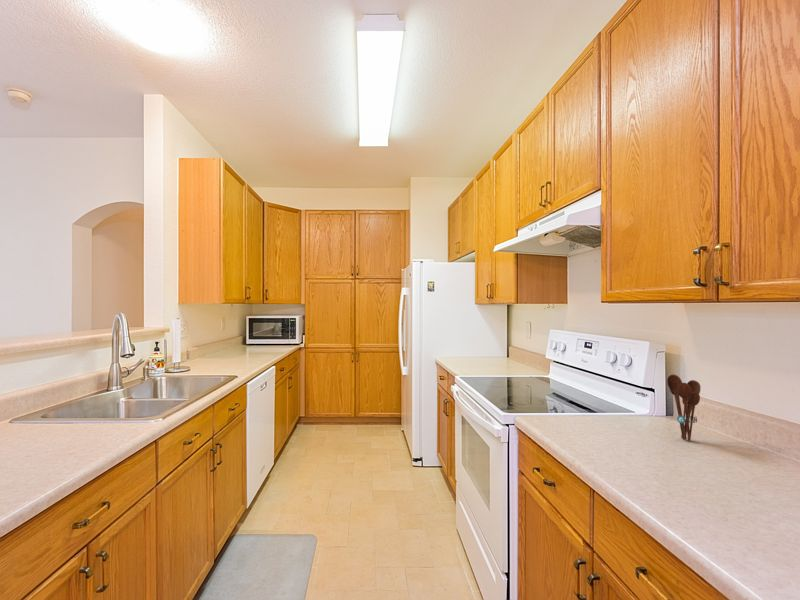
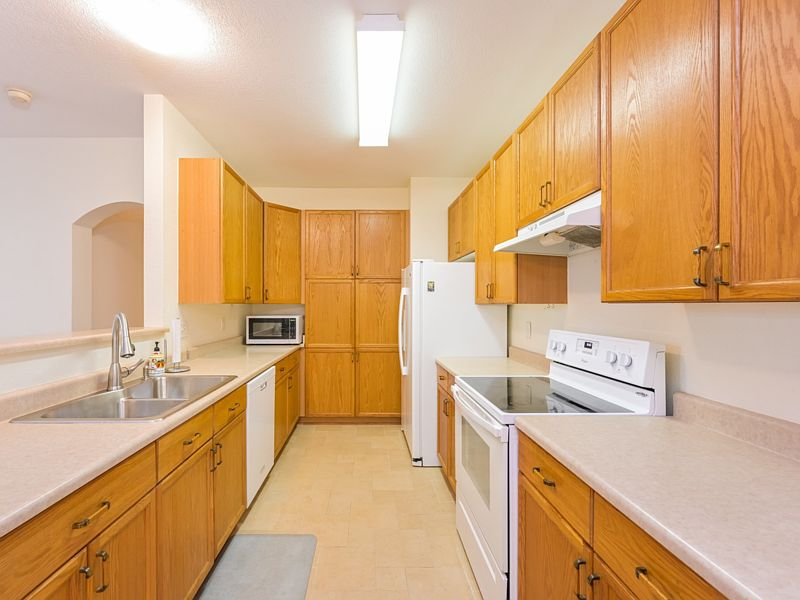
- utensil holder [666,373,702,442]
